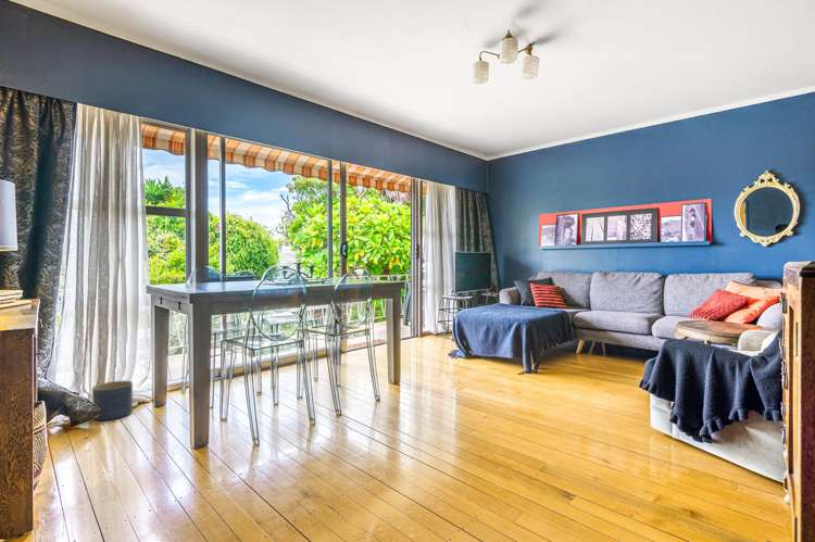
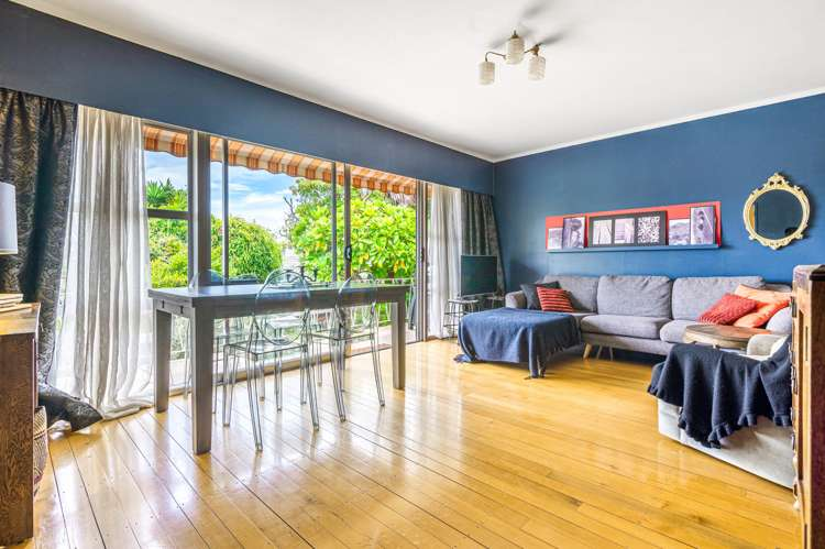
- planter [91,379,134,421]
